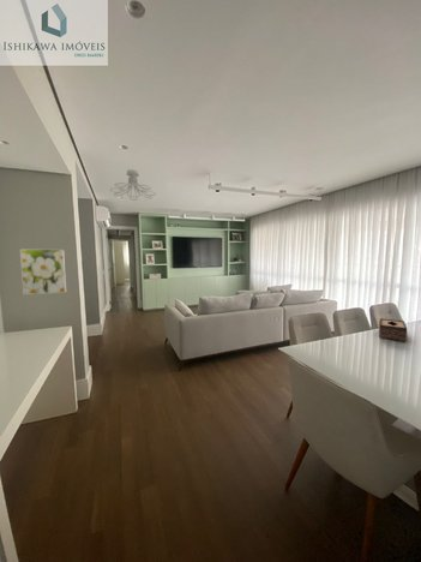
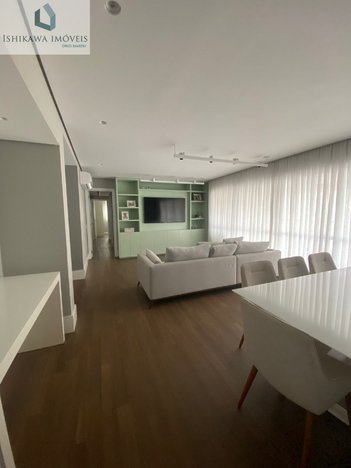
- ceiling light fixture [109,168,157,202]
- tissue box [378,317,409,342]
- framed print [19,249,67,295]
